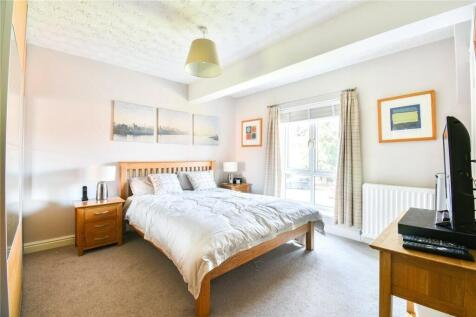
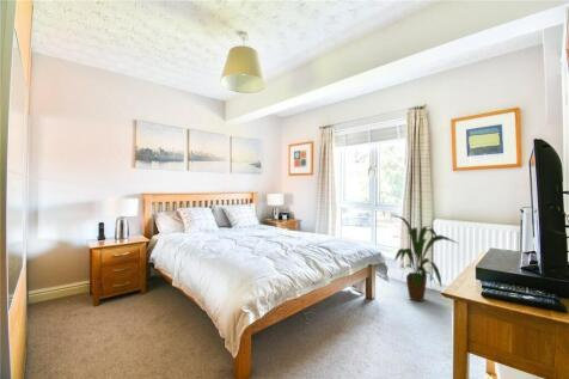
+ house plant [391,214,459,302]
